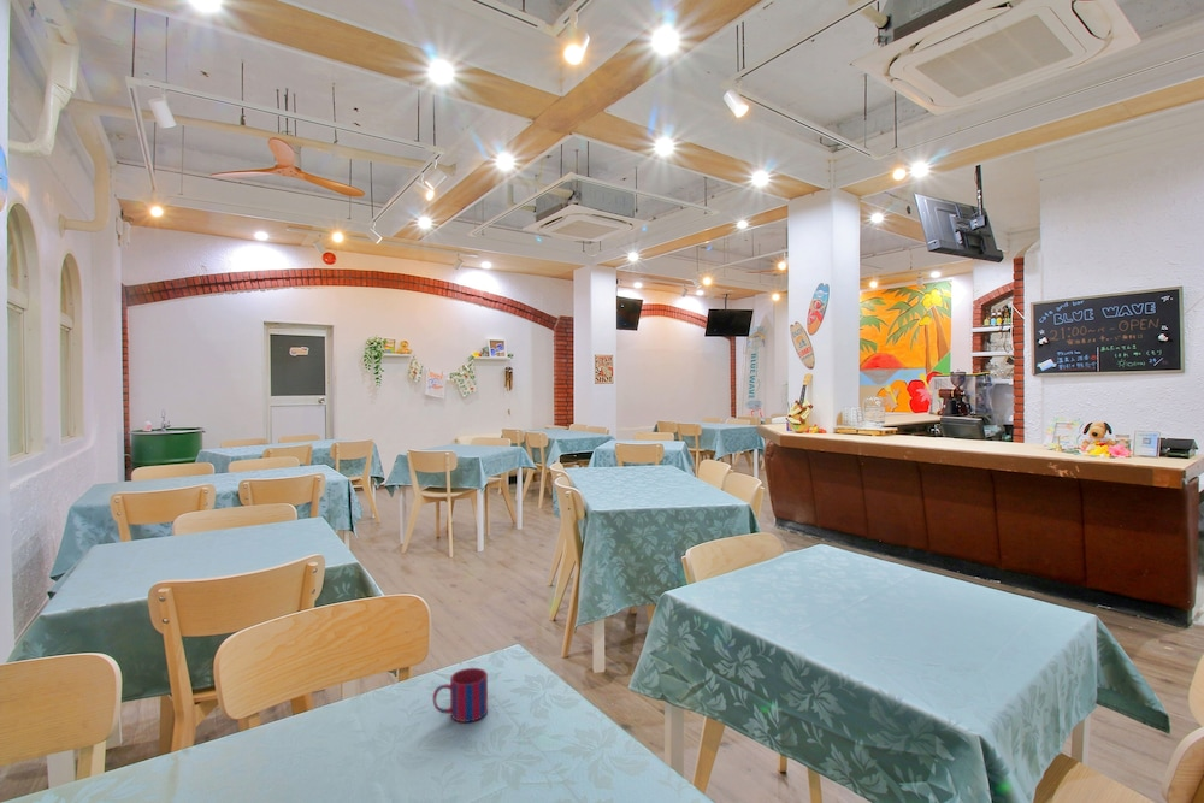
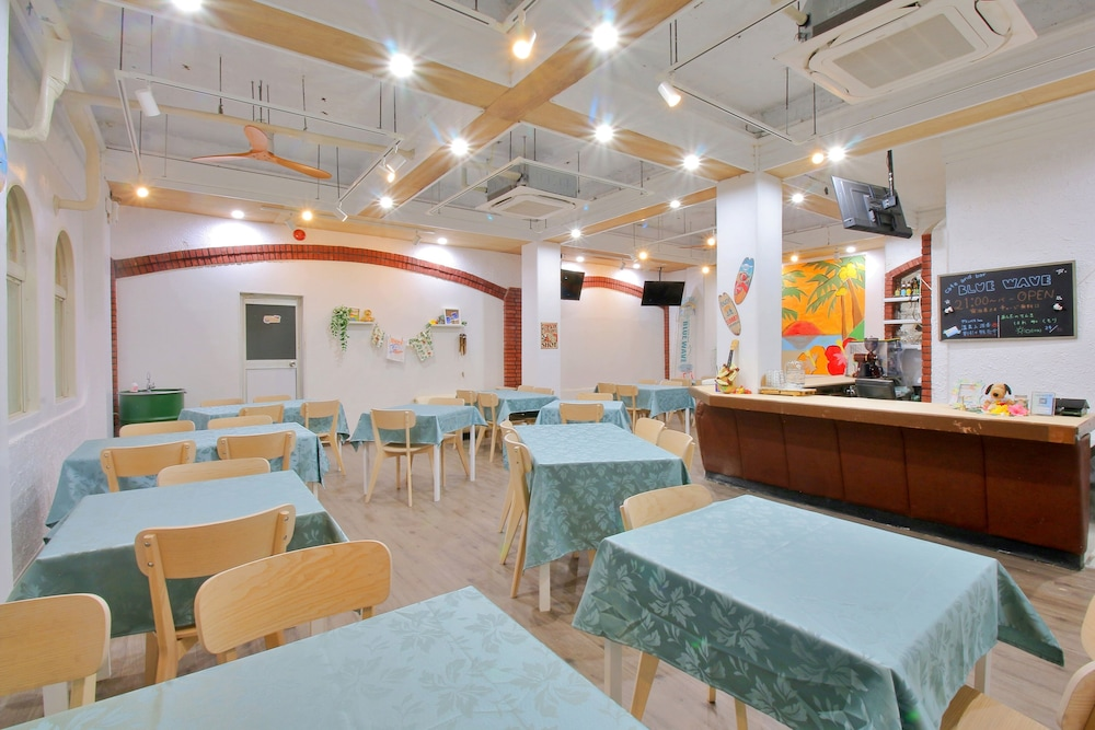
- mug [432,667,489,724]
